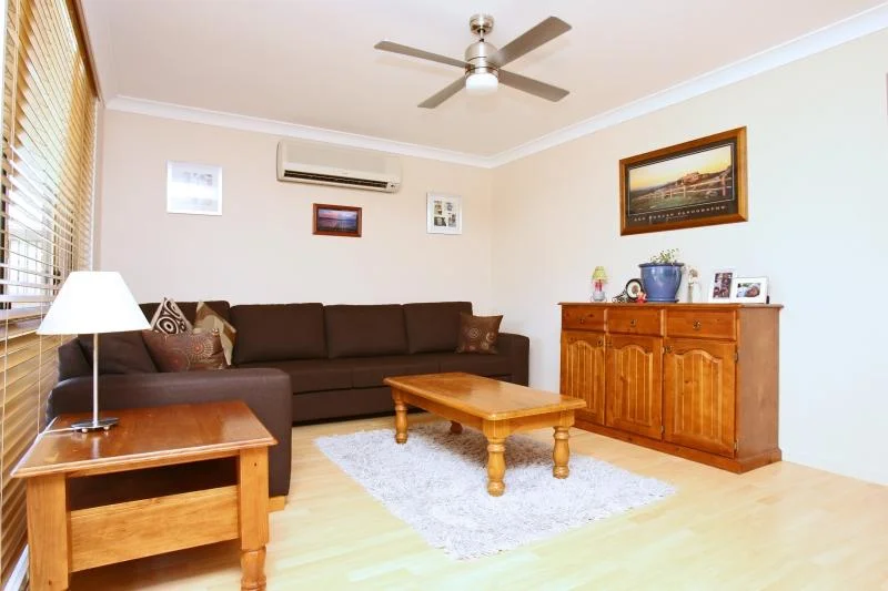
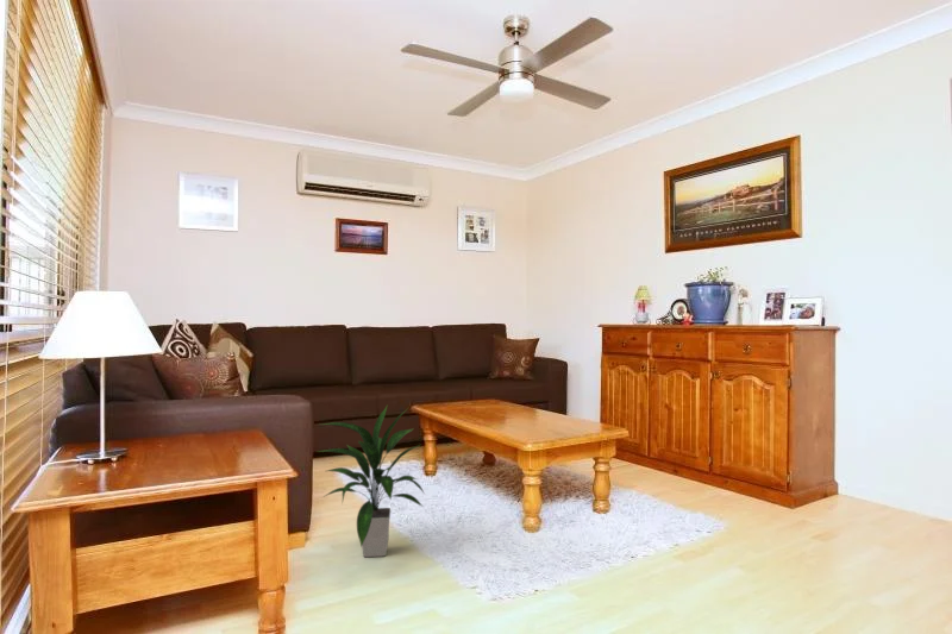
+ indoor plant [317,406,425,558]
